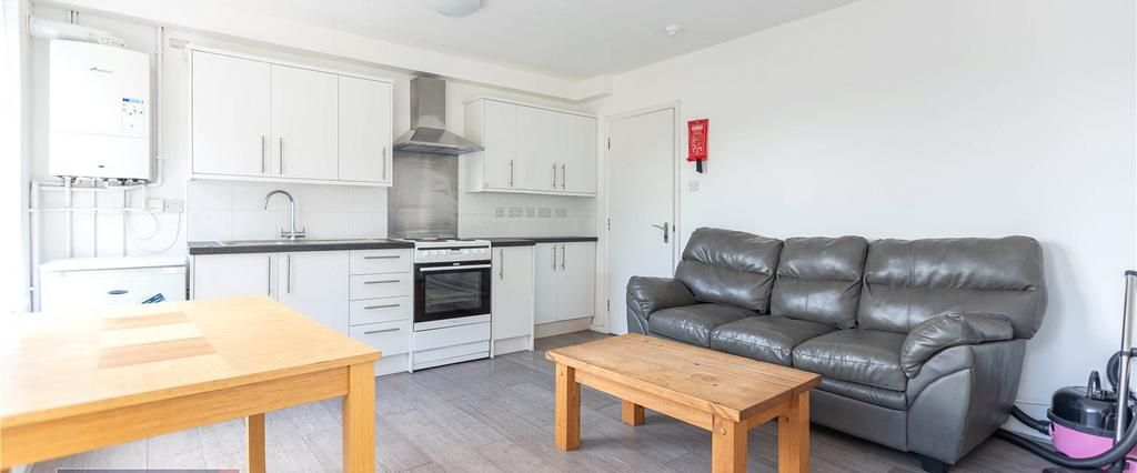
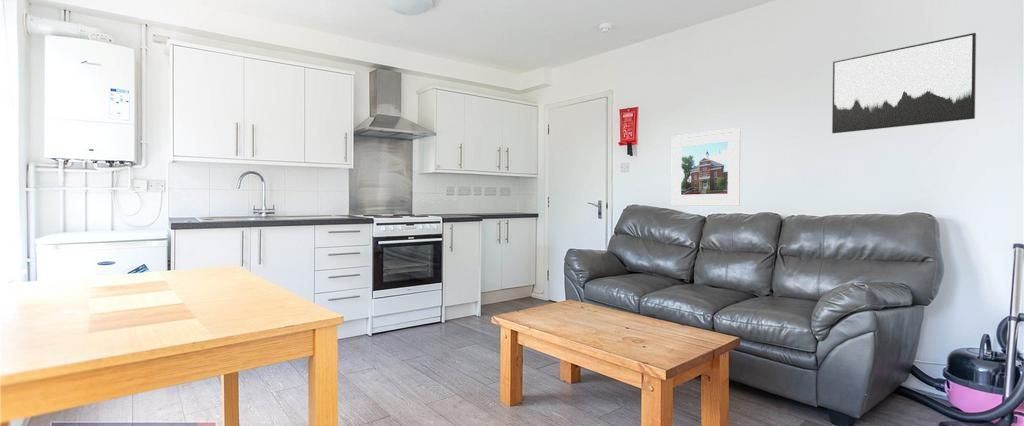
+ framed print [670,127,742,207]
+ wall art [831,32,977,134]
